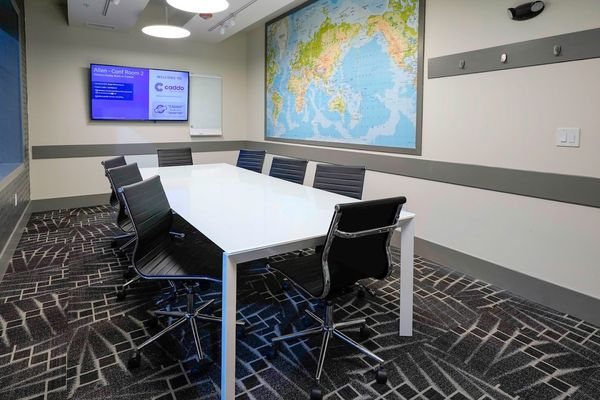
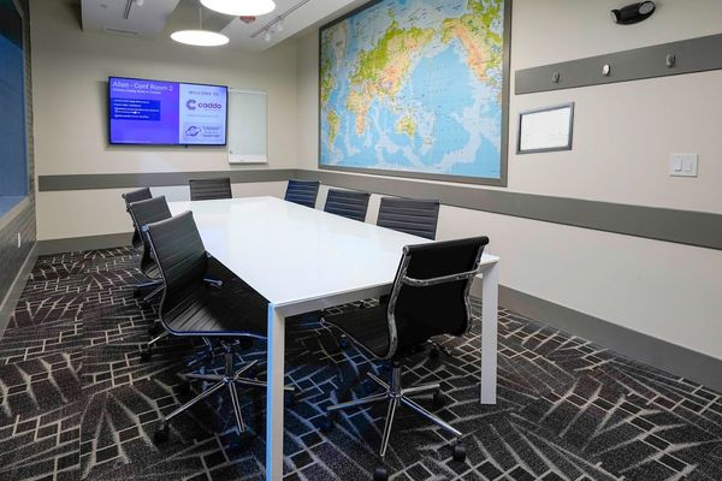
+ wall art [515,101,575,156]
